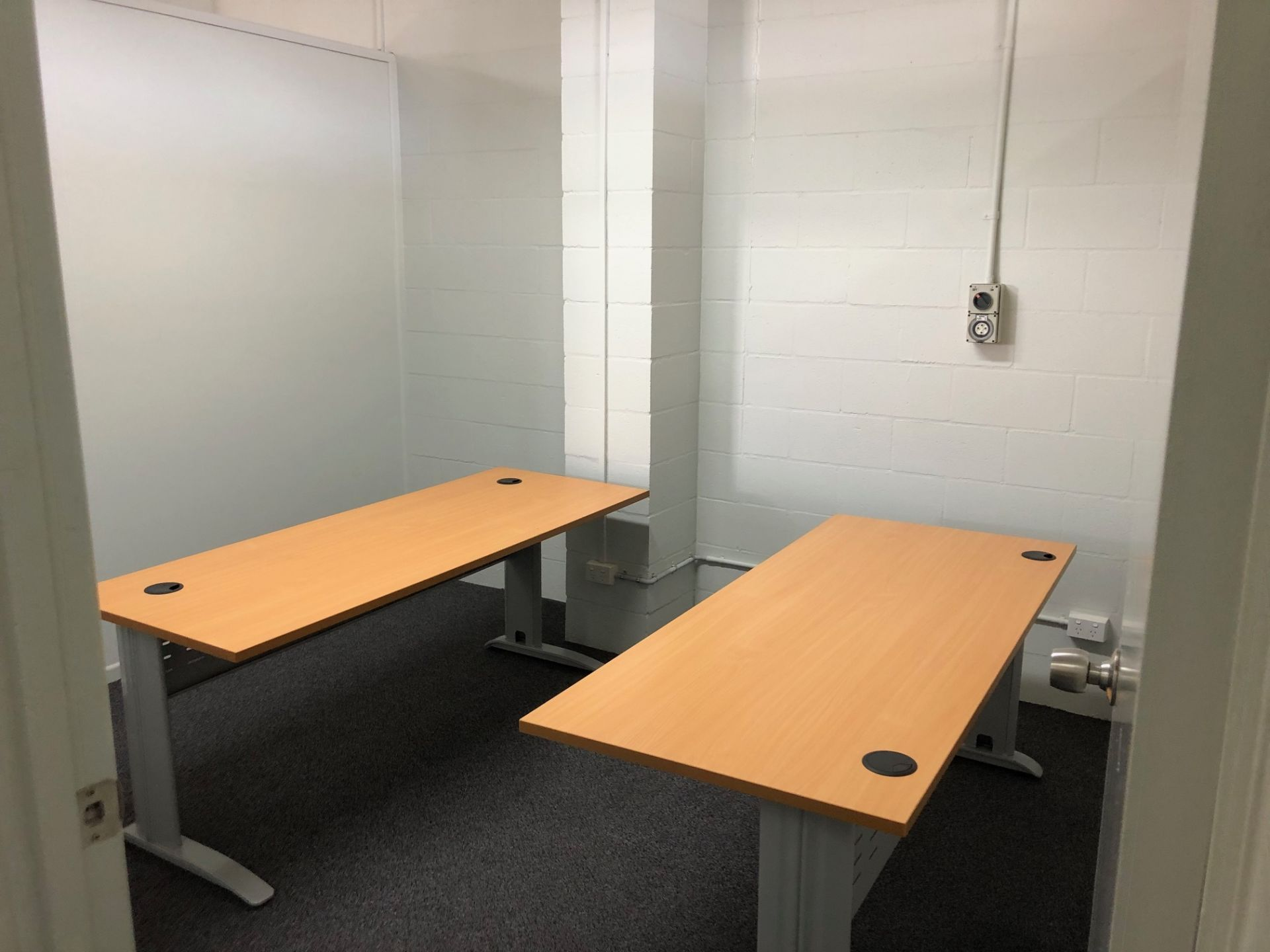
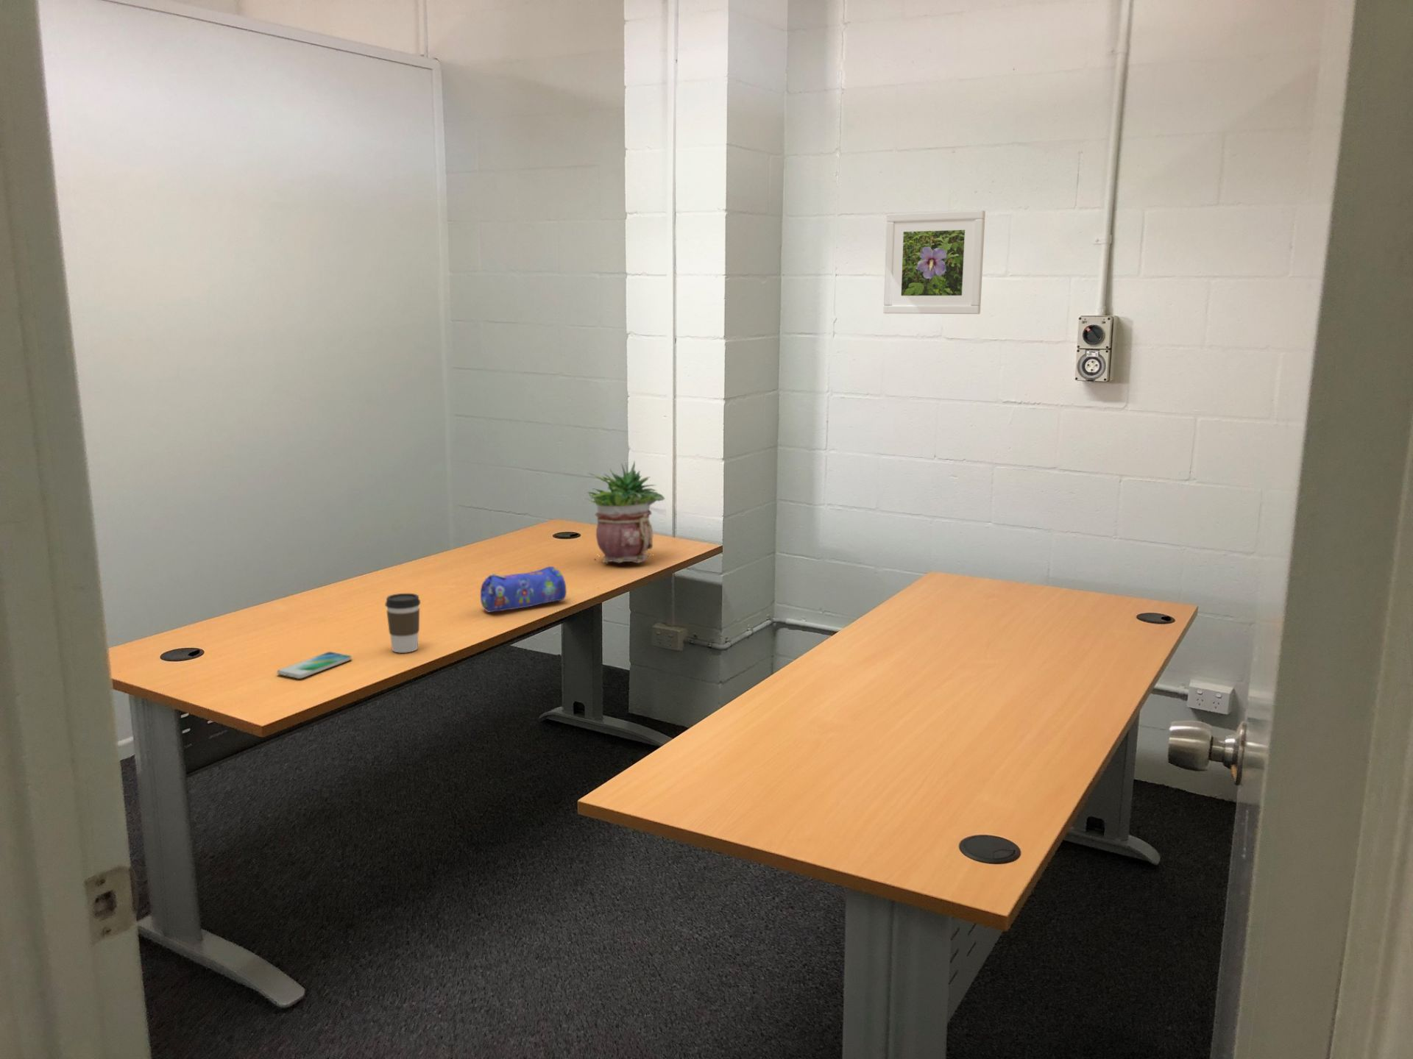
+ potted plant [585,461,665,564]
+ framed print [883,209,986,315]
+ pencil case [480,565,567,613]
+ coffee cup [385,593,421,654]
+ smartphone [276,651,353,680]
